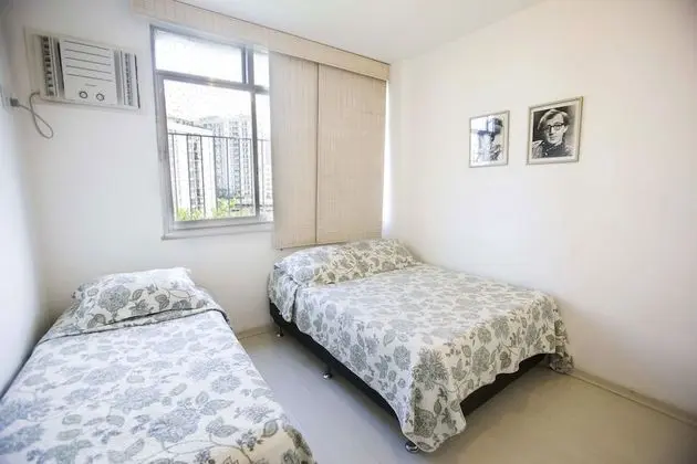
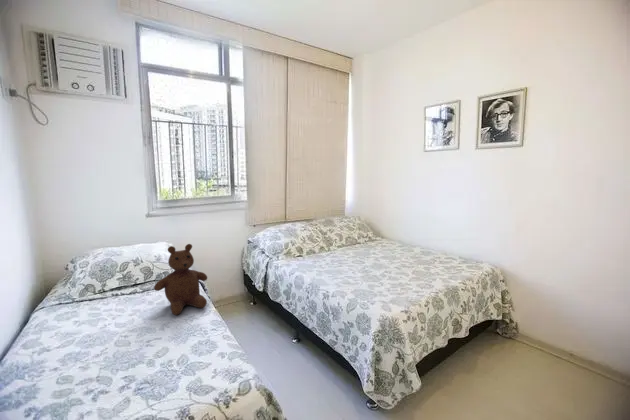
+ teddy bear [153,243,208,316]
